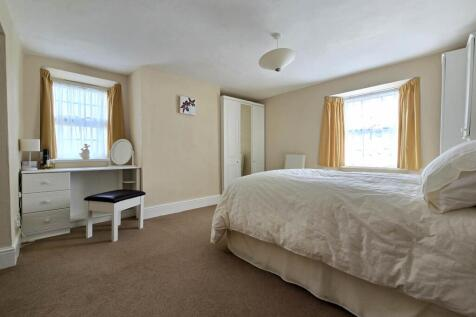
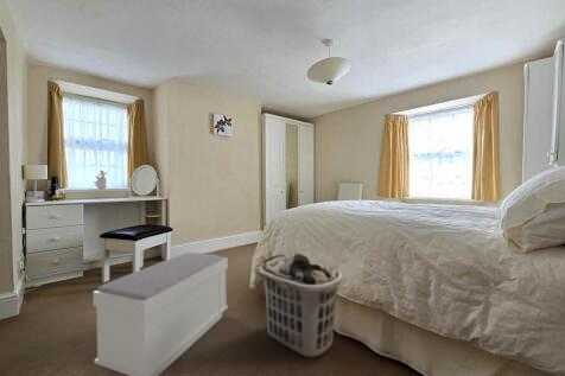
+ clothes hamper [258,253,344,359]
+ bench [93,251,229,376]
